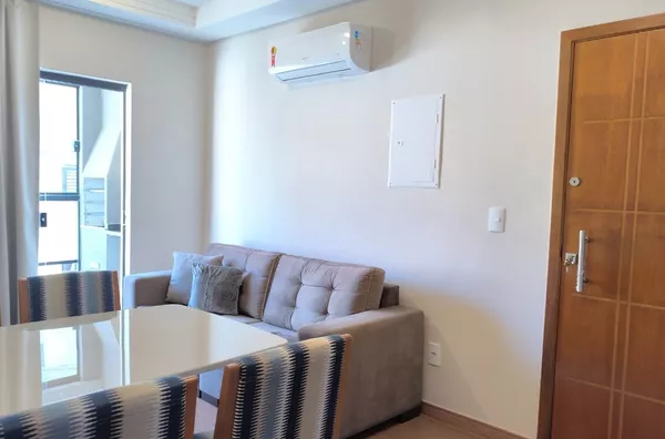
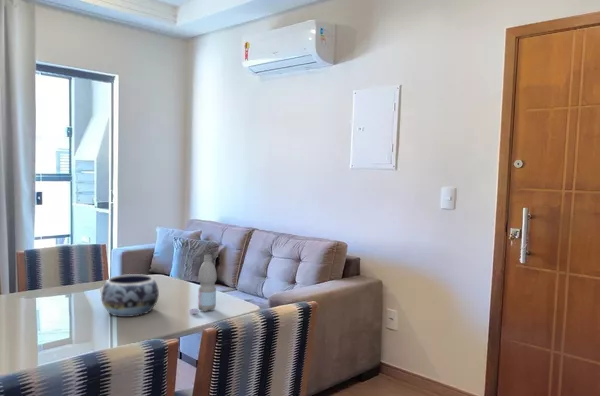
+ decorative bowl [100,273,160,318]
+ water bottle [189,254,218,315]
